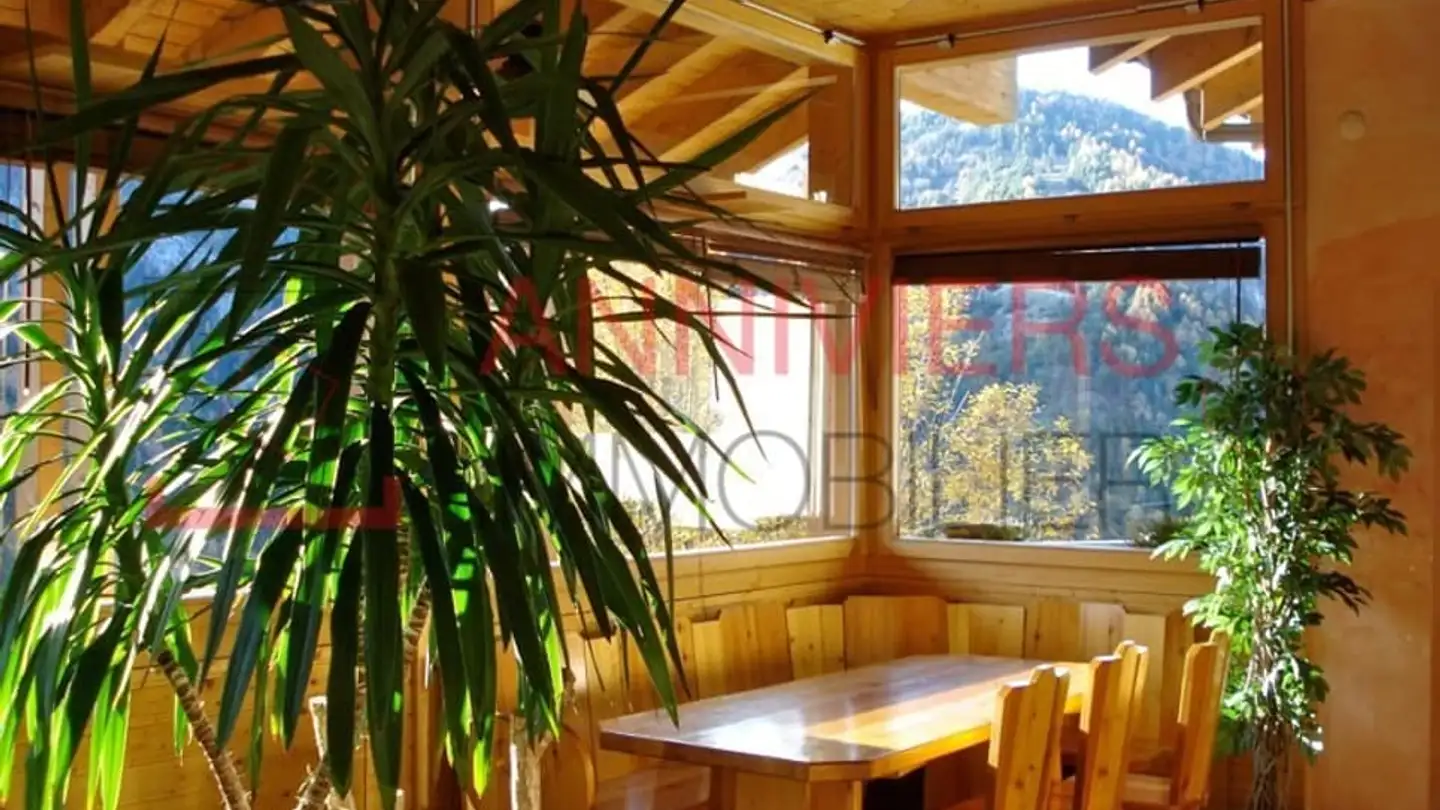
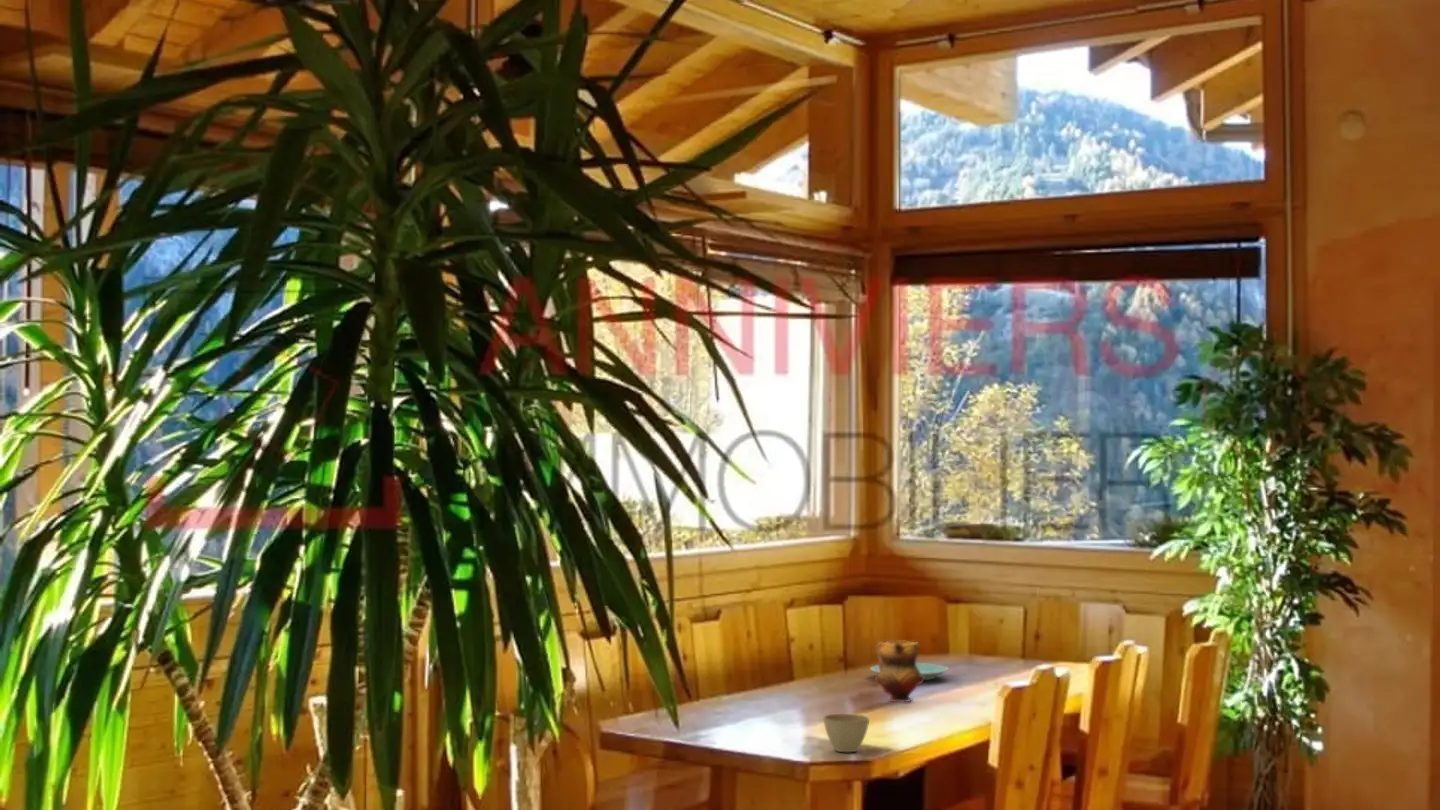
+ flower pot [822,713,870,753]
+ teapot [874,639,925,703]
+ plate [870,662,950,681]
